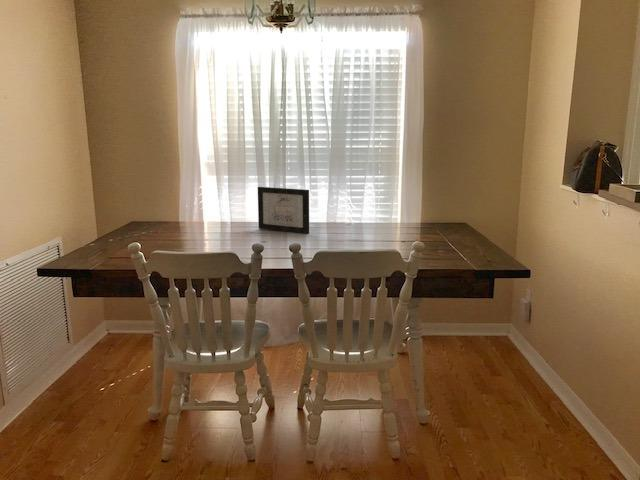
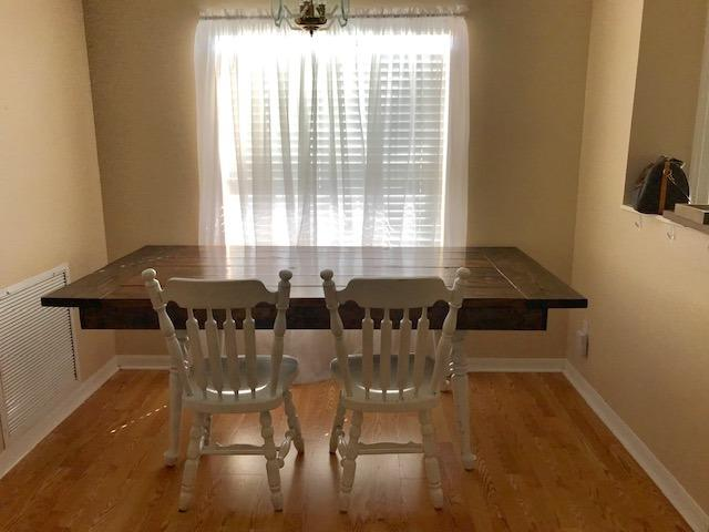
- picture frame [257,186,310,235]
